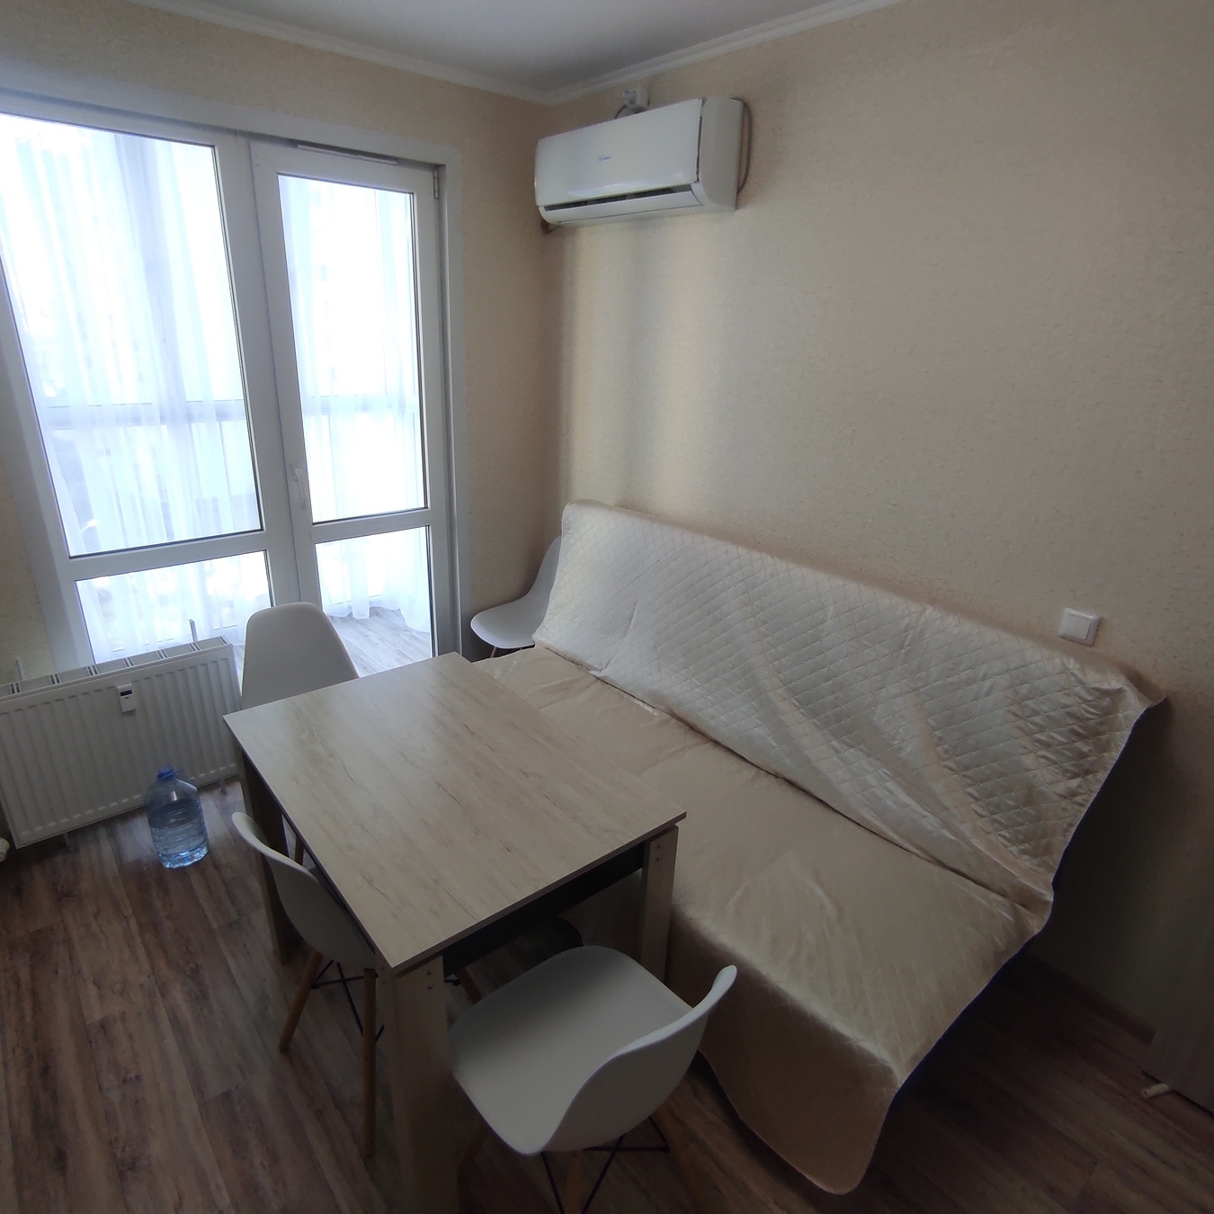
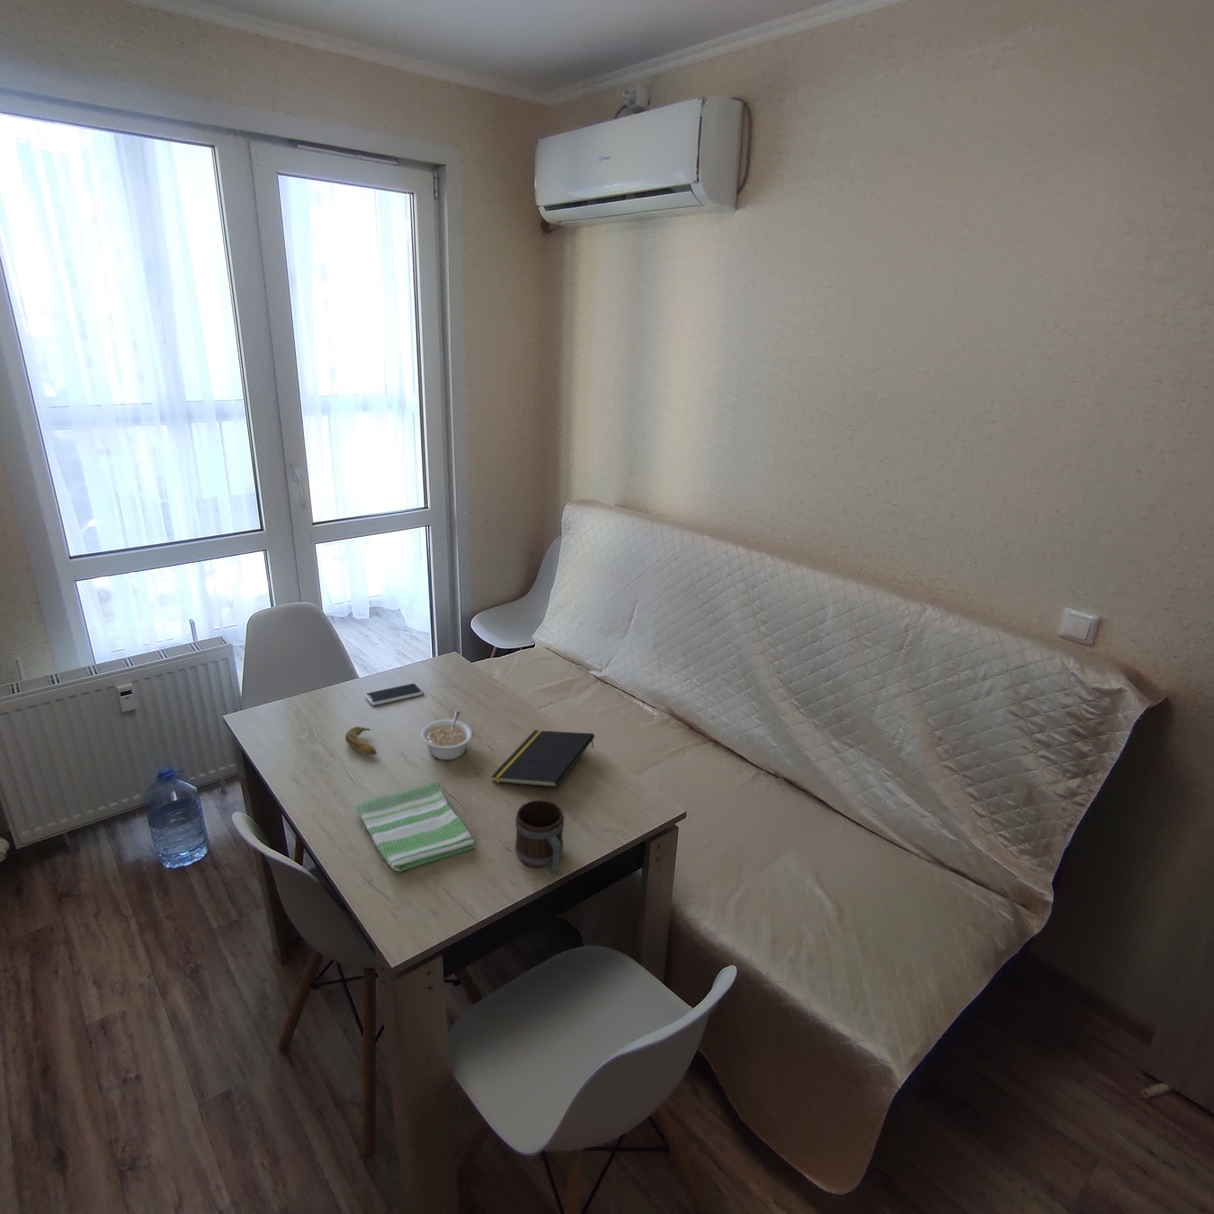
+ dish towel [356,780,477,873]
+ mug [515,798,565,877]
+ smartphone [365,683,425,706]
+ notepad [490,729,595,788]
+ banana [345,726,378,756]
+ legume [420,710,472,760]
